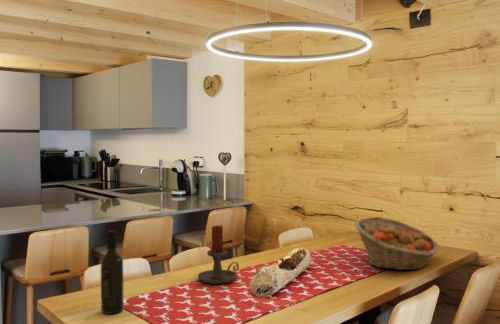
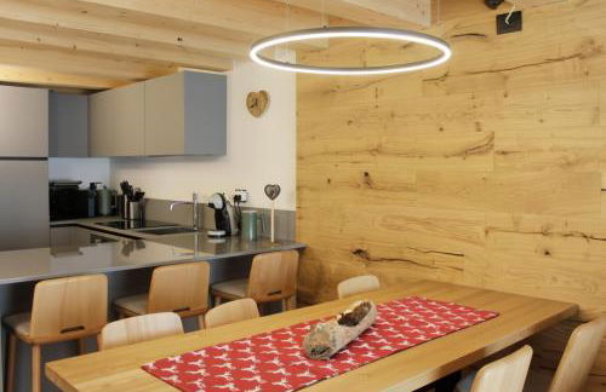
- wine bottle [100,229,125,315]
- candle holder [197,224,240,285]
- fruit basket [353,216,439,271]
